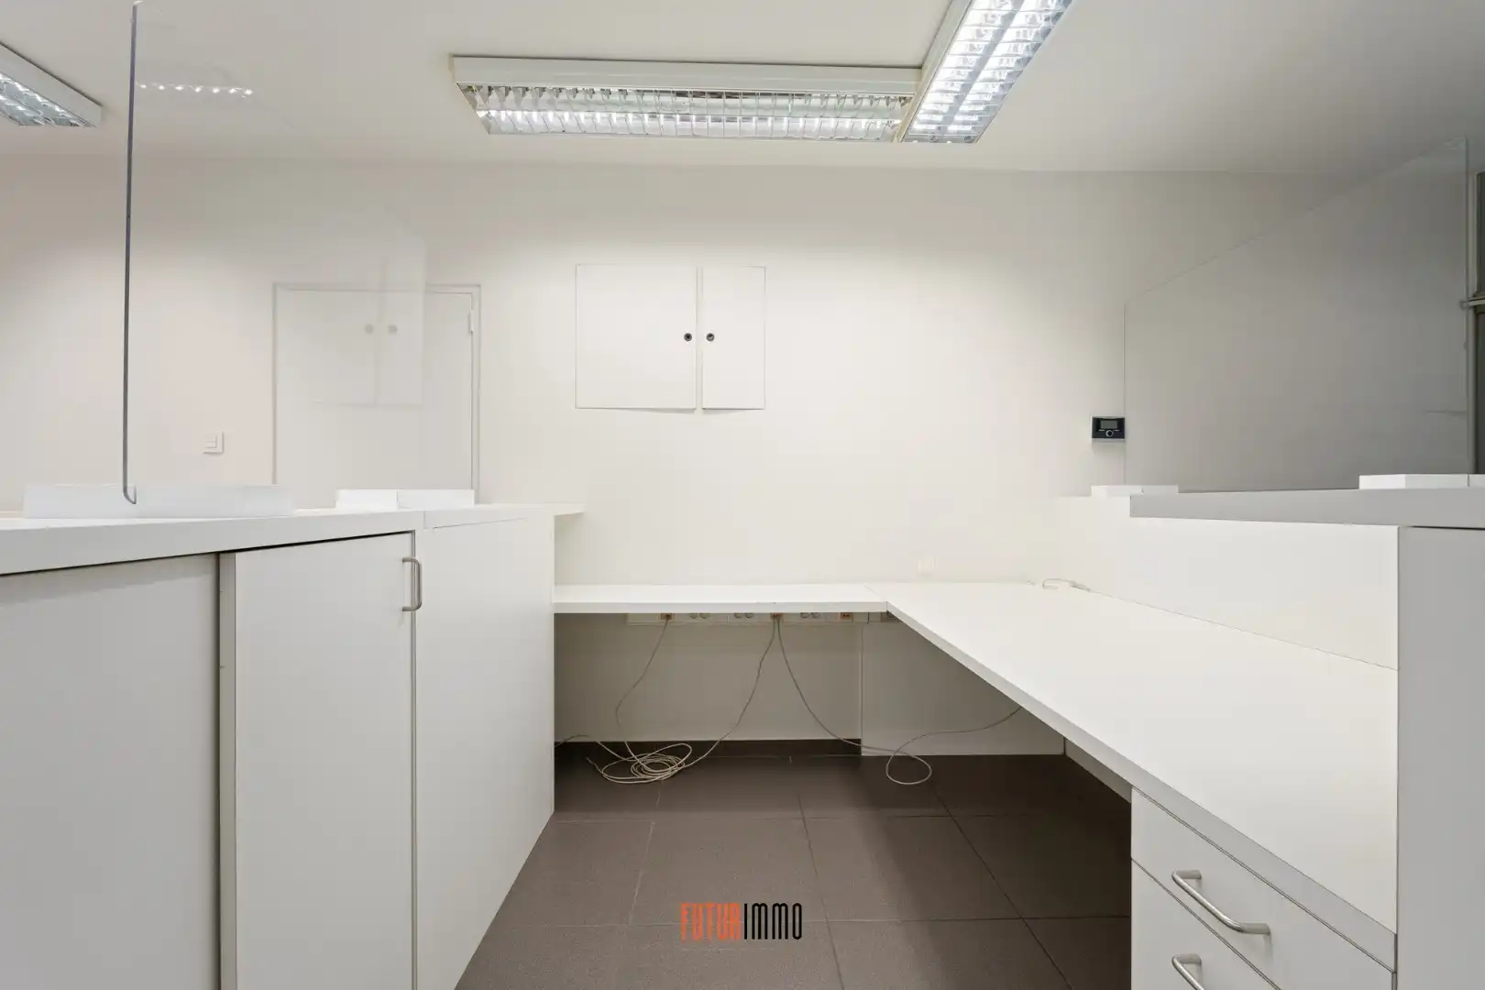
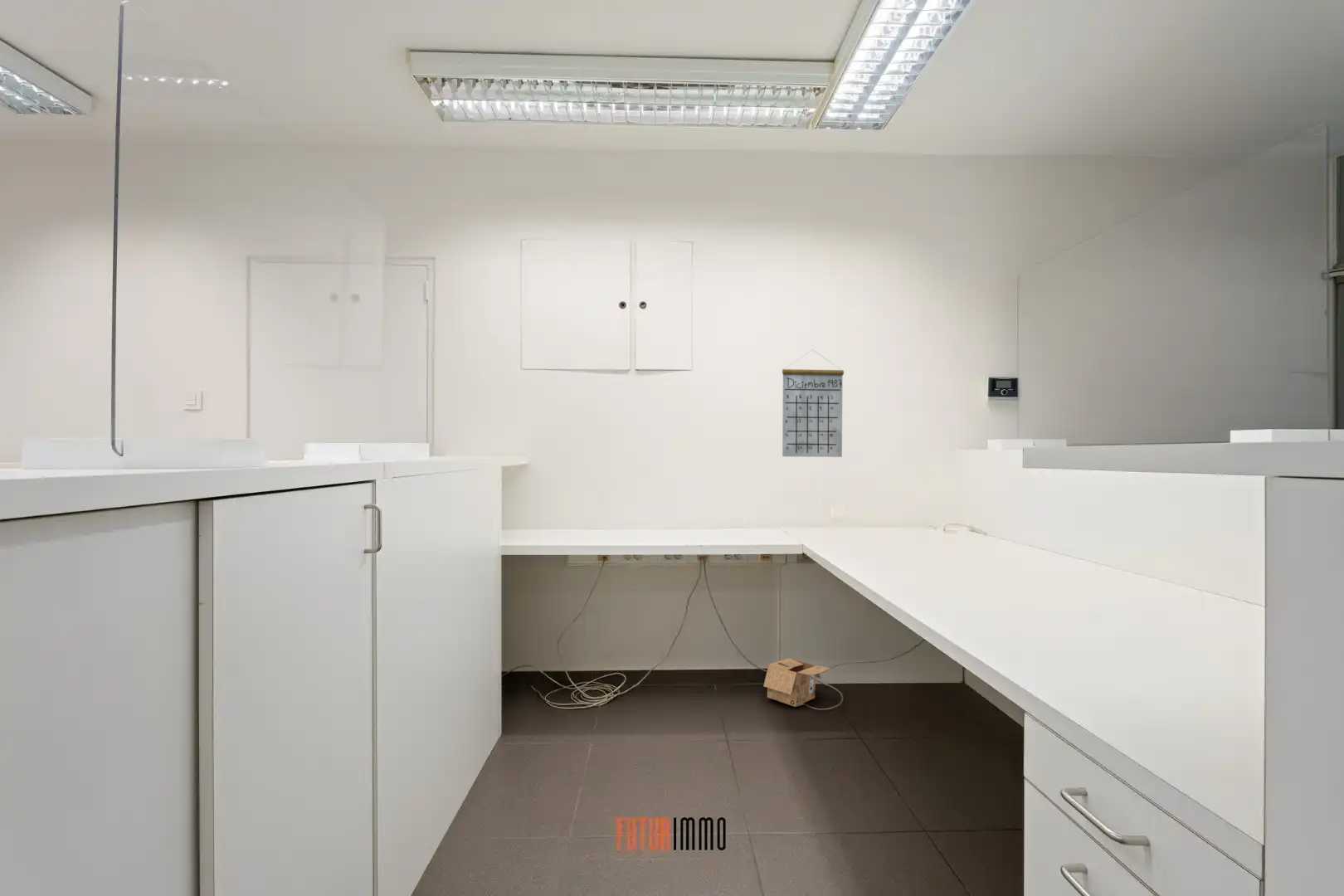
+ carton [762,657,831,708]
+ calendar [782,349,845,458]
